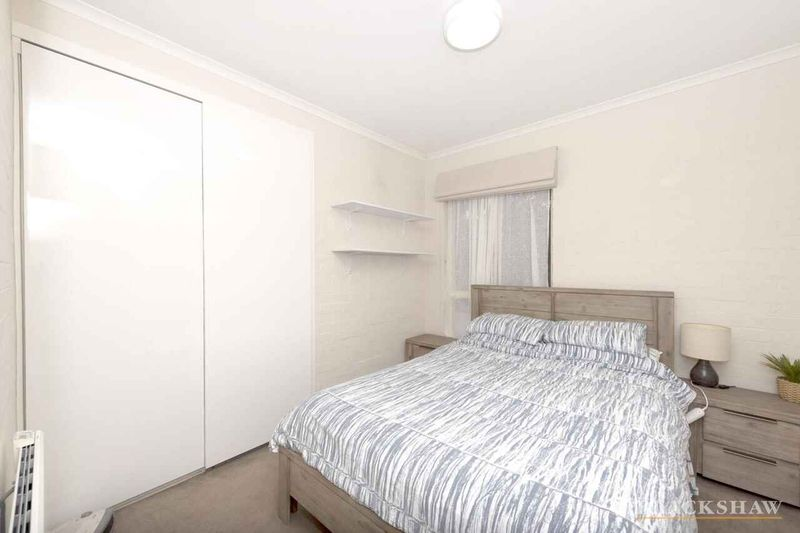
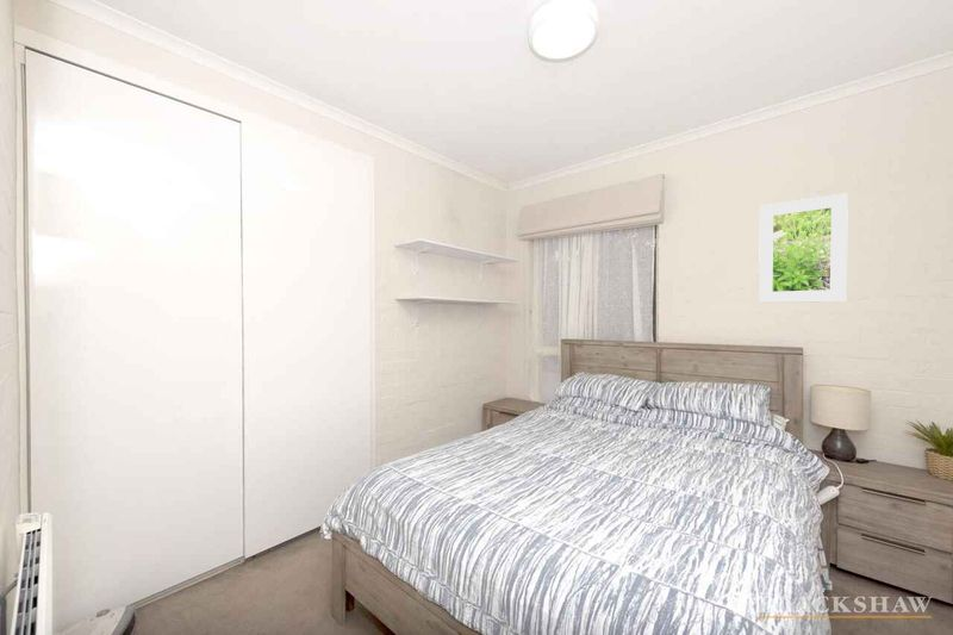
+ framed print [758,192,849,304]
